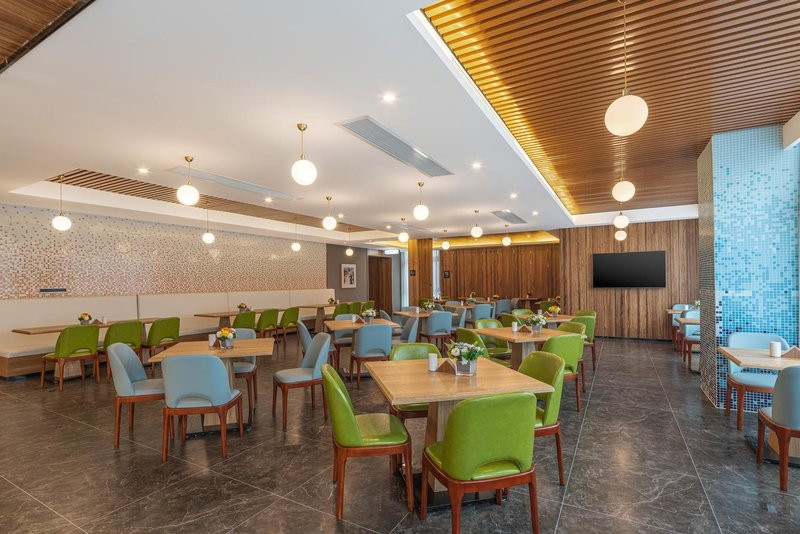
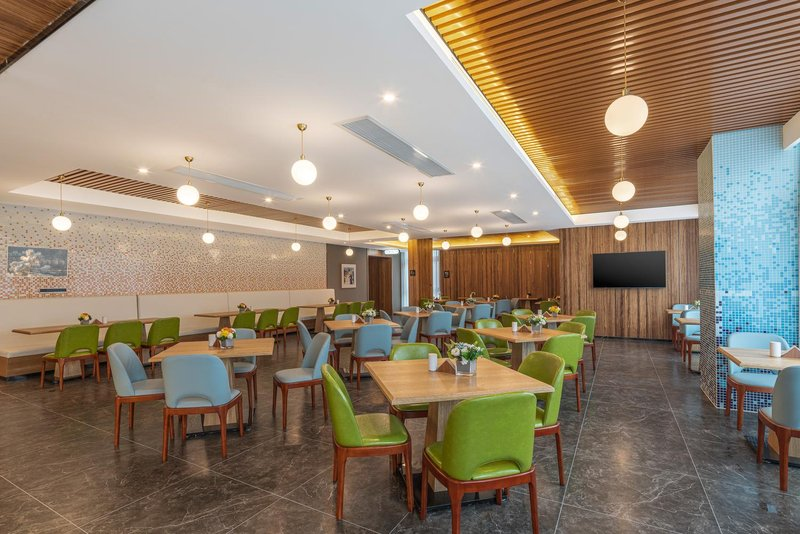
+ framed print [5,245,69,278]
